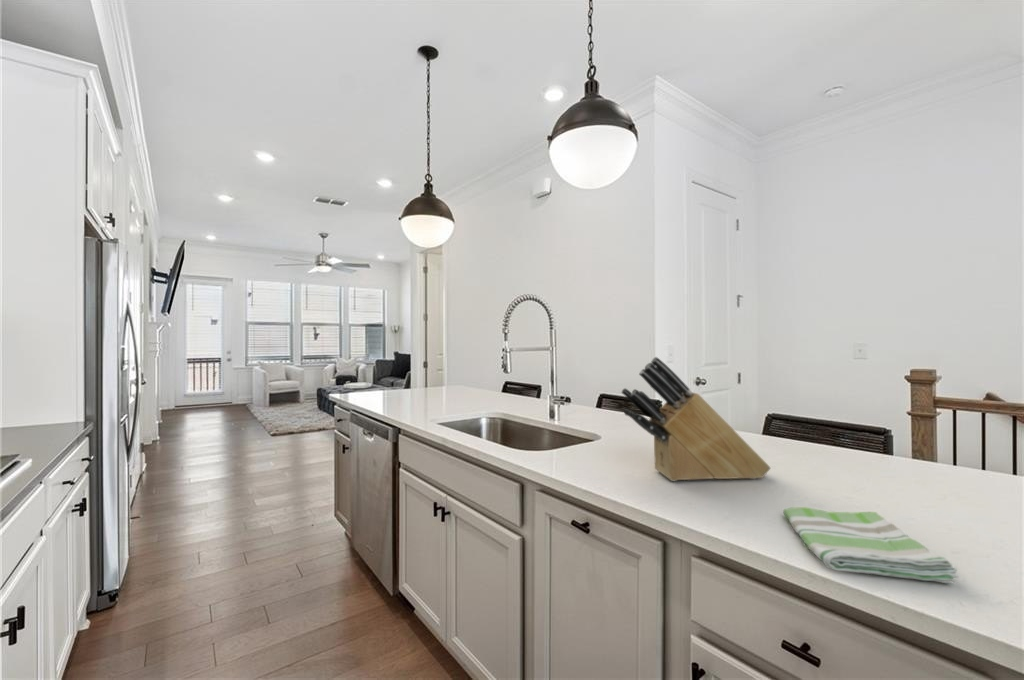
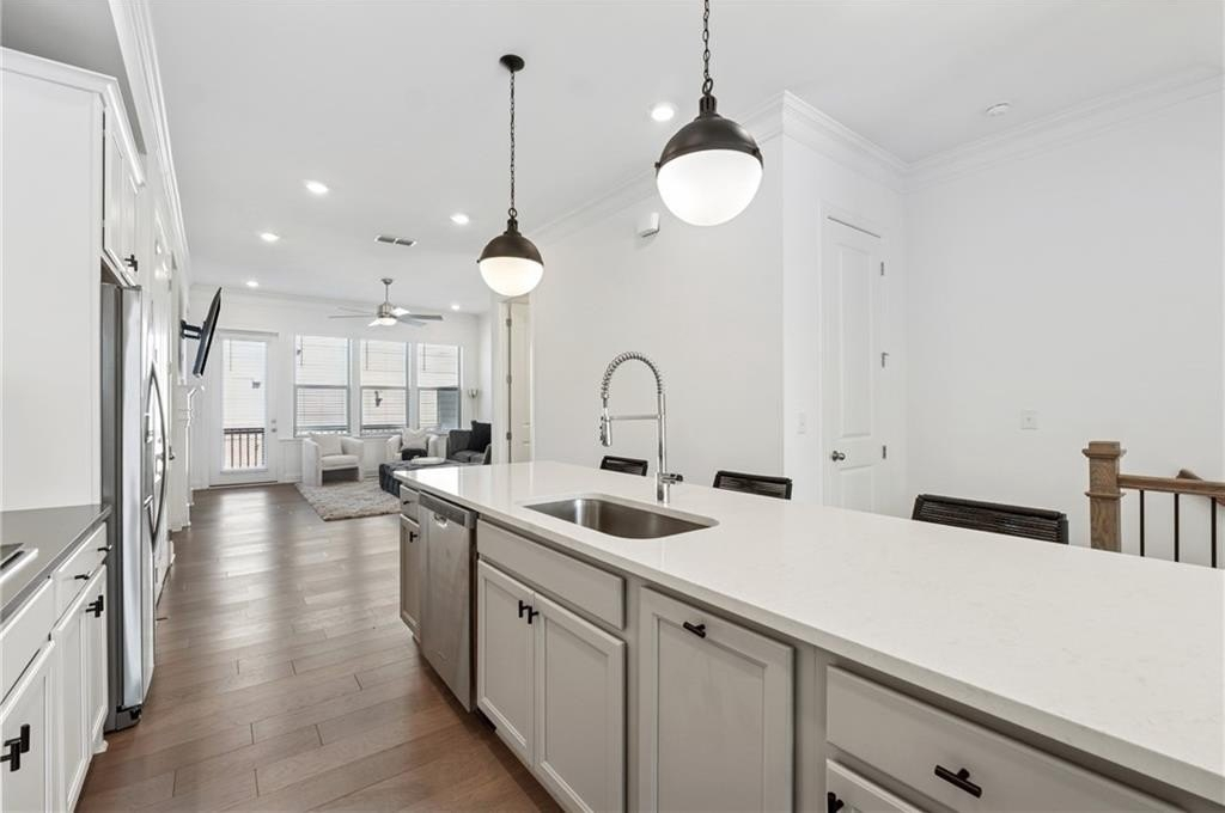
- dish towel [782,506,959,585]
- knife block [620,356,771,482]
